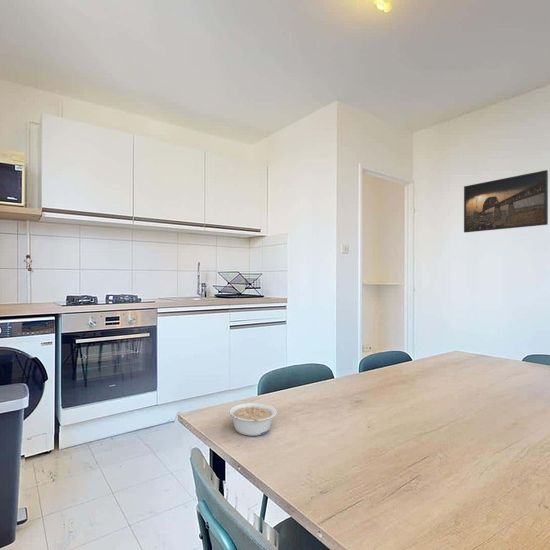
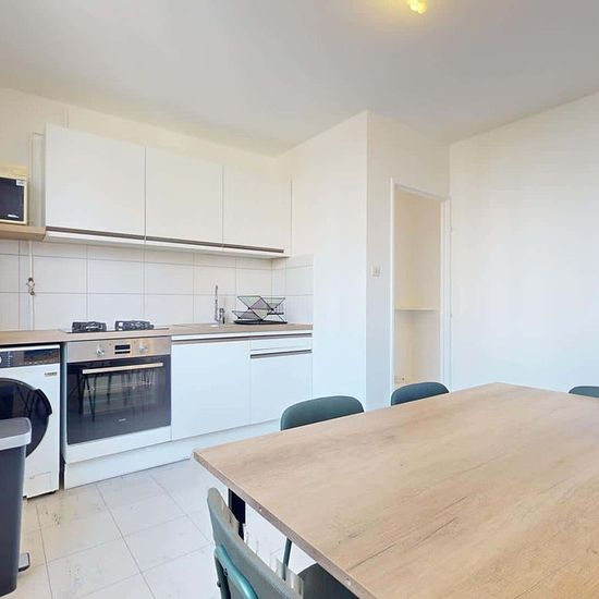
- legume [227,401,278,437]
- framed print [463,169,549,233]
